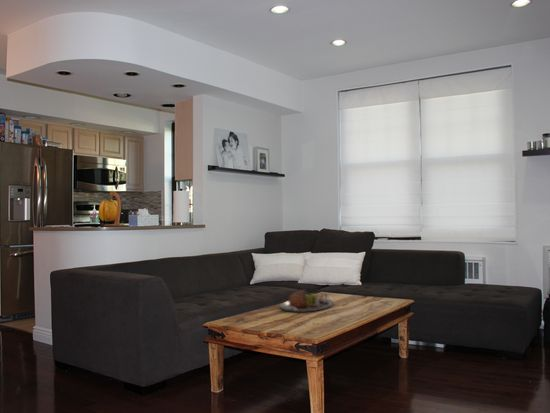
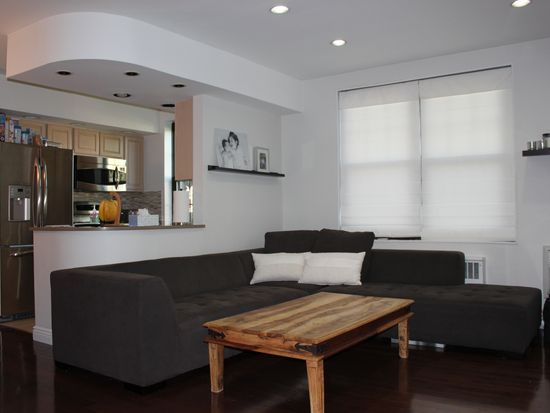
- serving tray [279,288,335,313]
